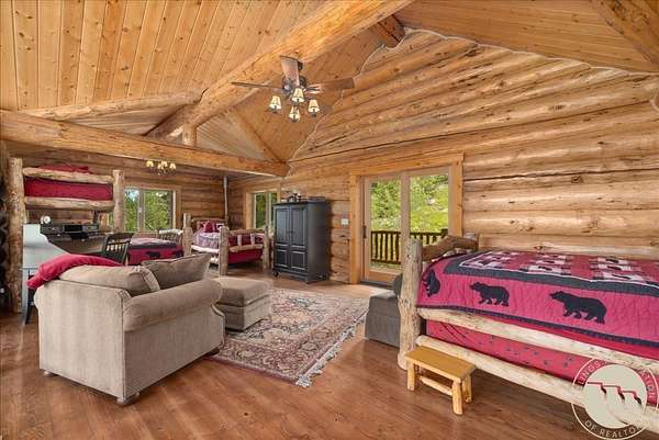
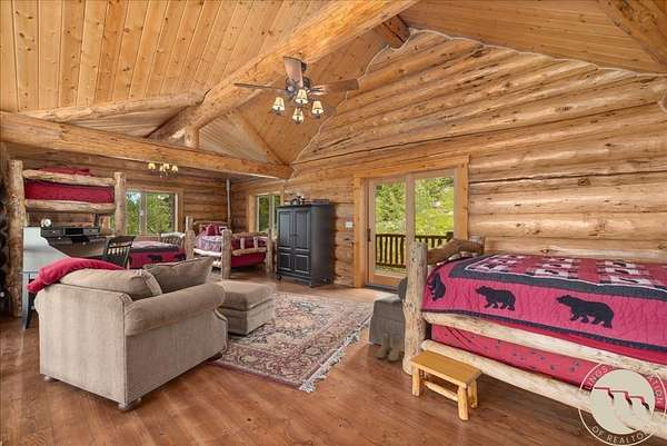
+ boots [376,331,402,363]
